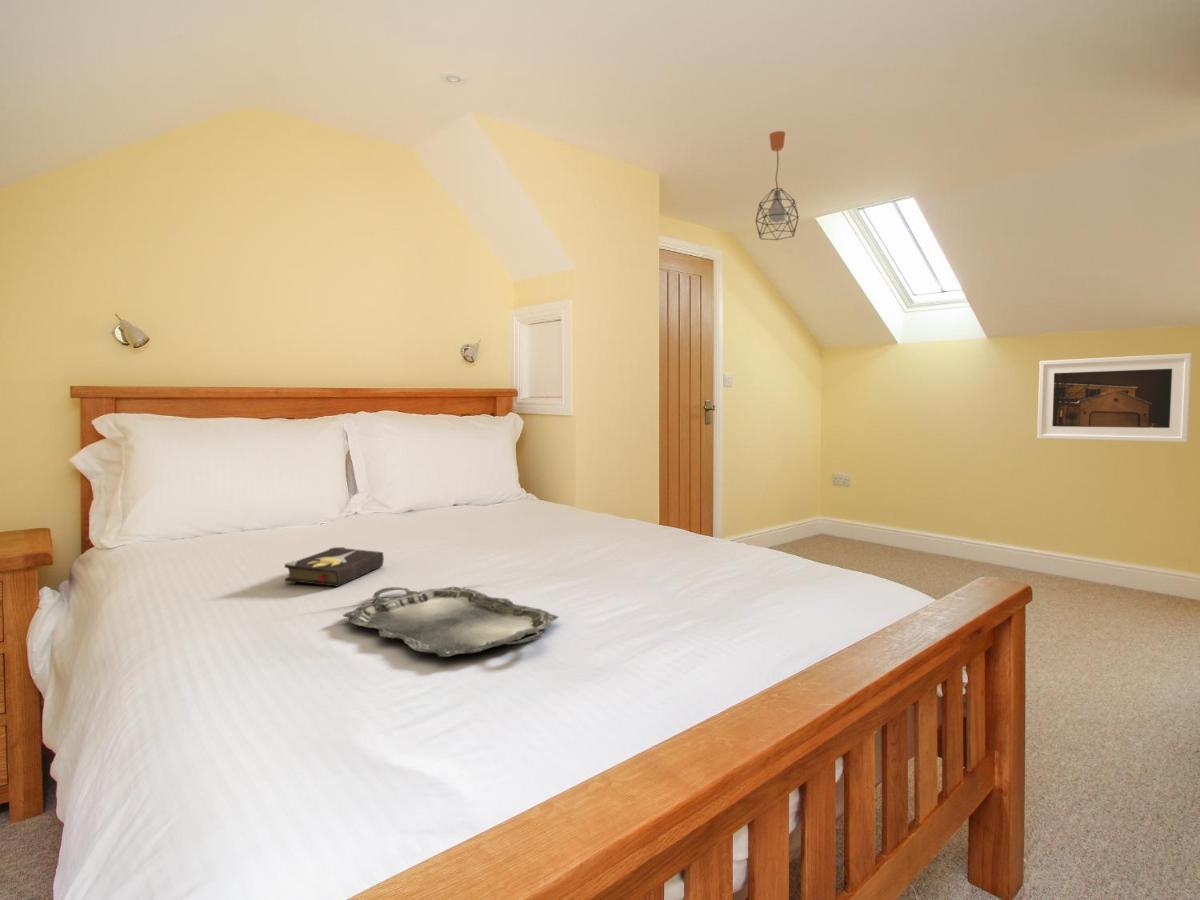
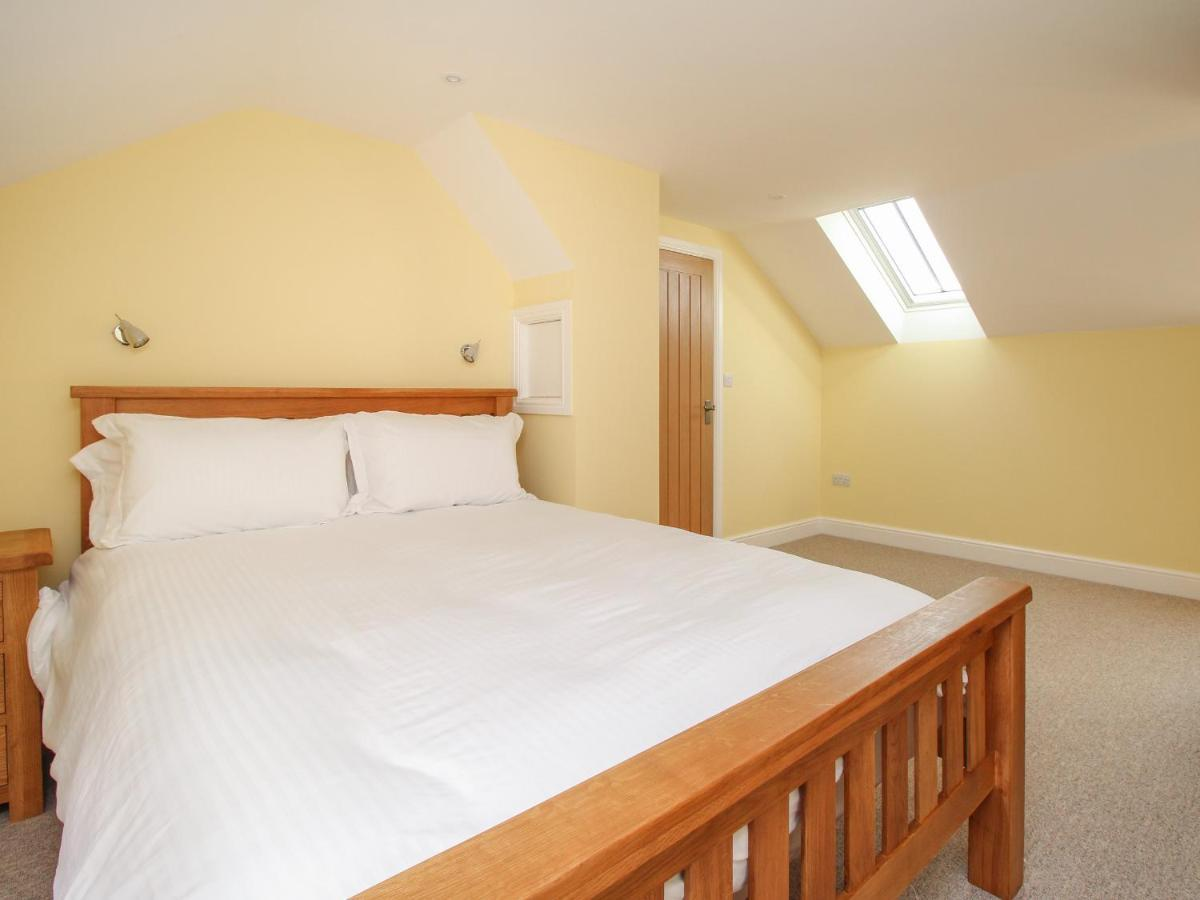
- serving tray [342,586,559,658]
- hardback book [284,546,385,588]
- pendant light [755,130,800,241]
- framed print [1036,353,1193,443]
